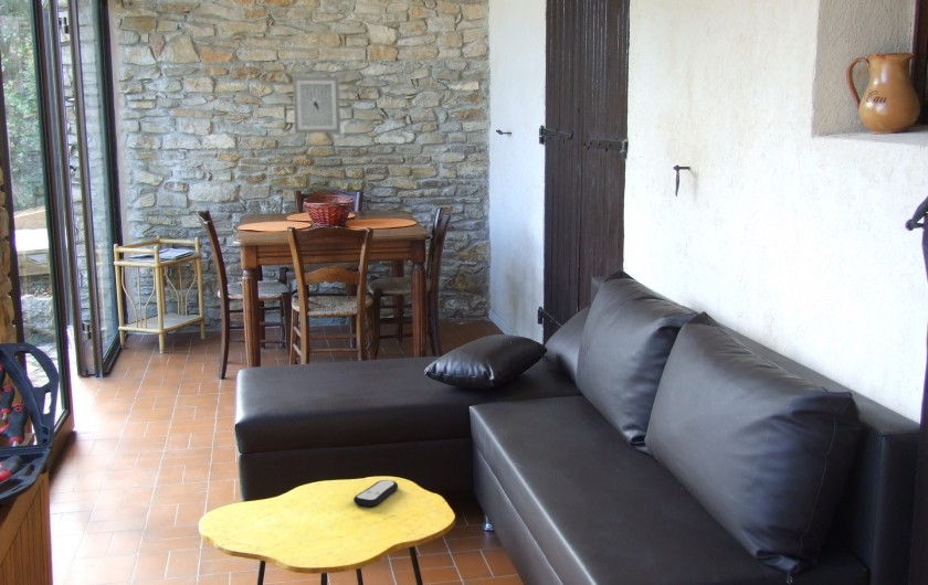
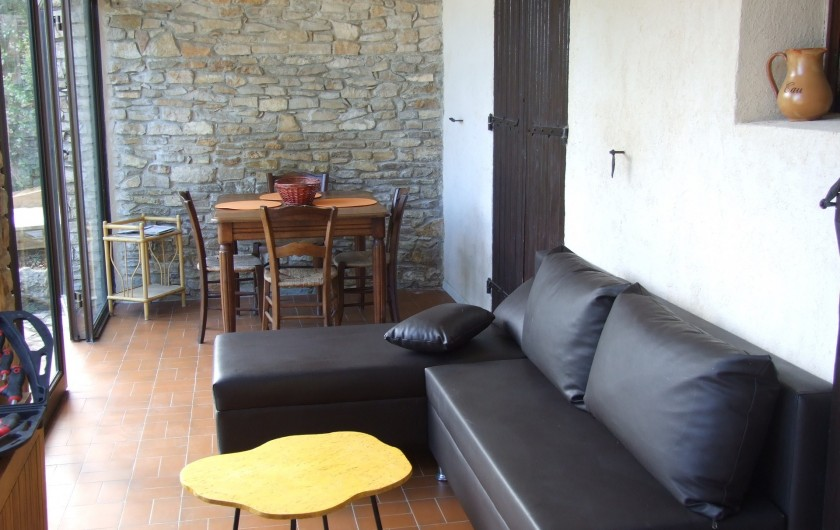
- remote control [352,479,399,508]
- wall art [292,76,341,135]
